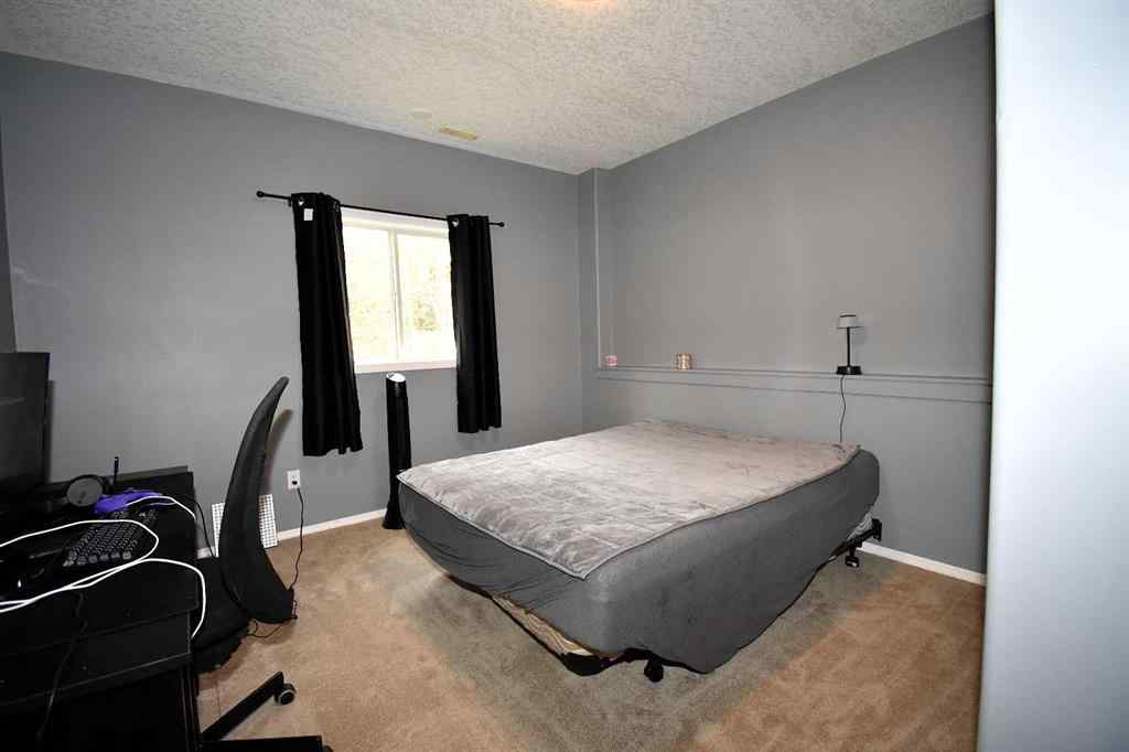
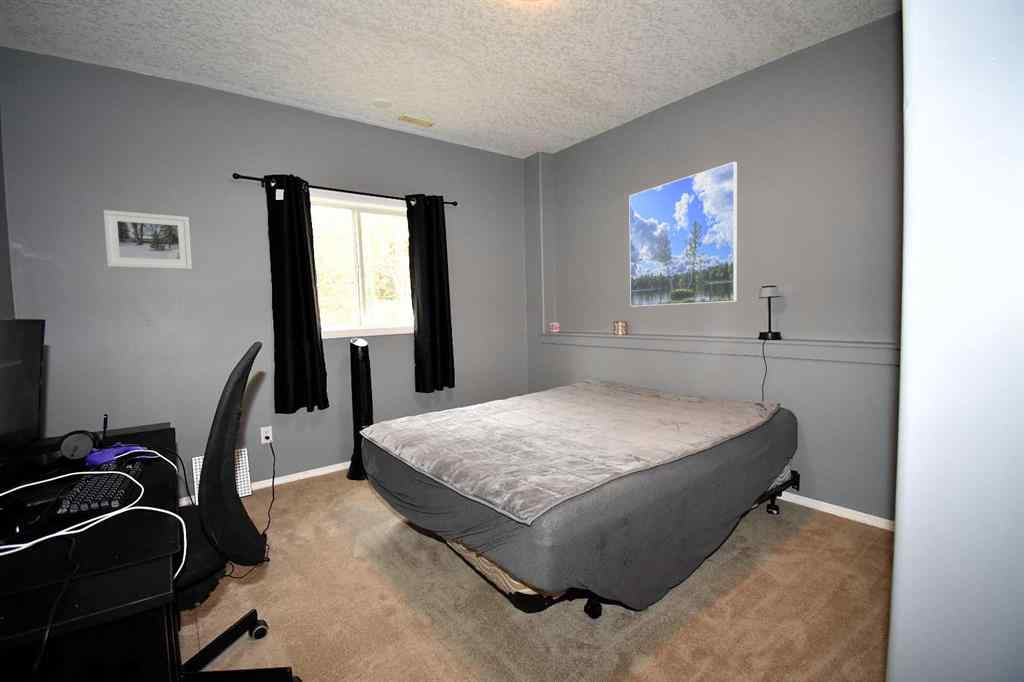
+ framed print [102,209,193,270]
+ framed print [628,161,738,307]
